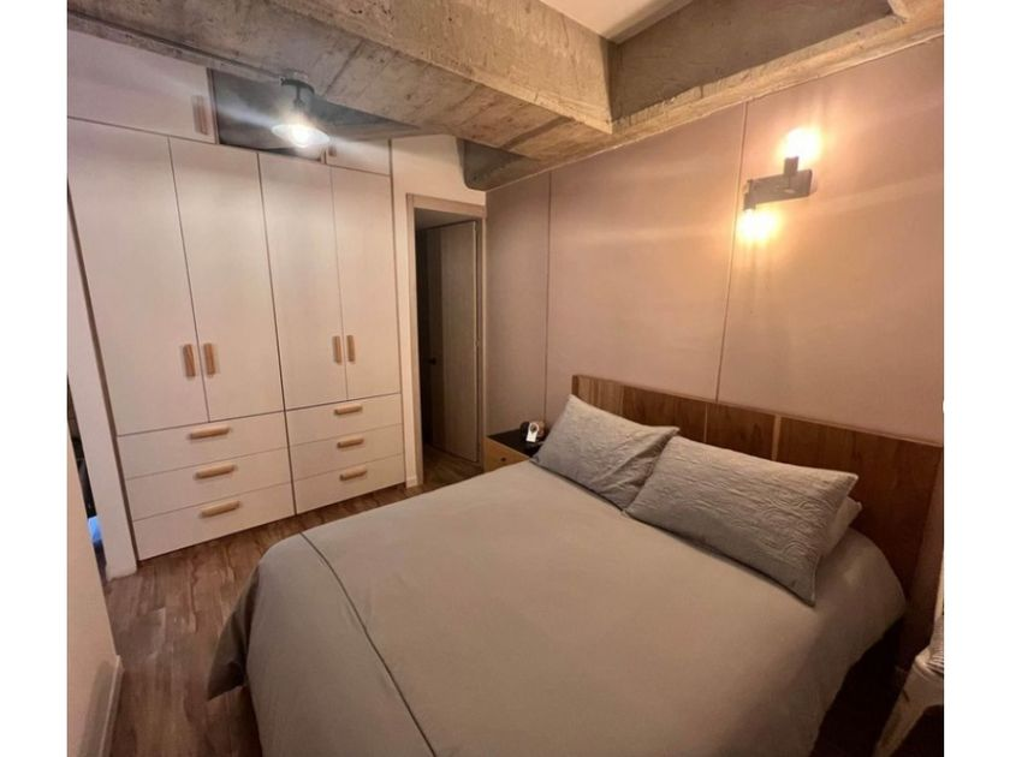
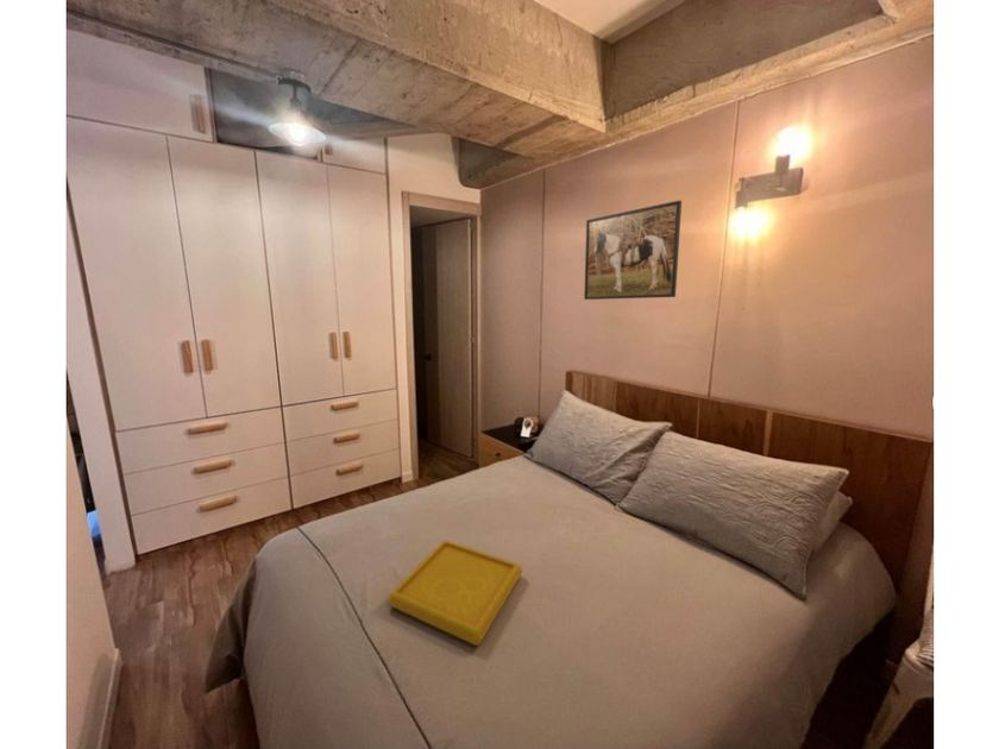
+ serving tray [387,539,523,647]
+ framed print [583,200,683,301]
